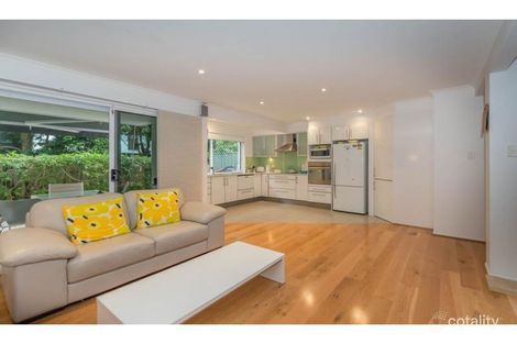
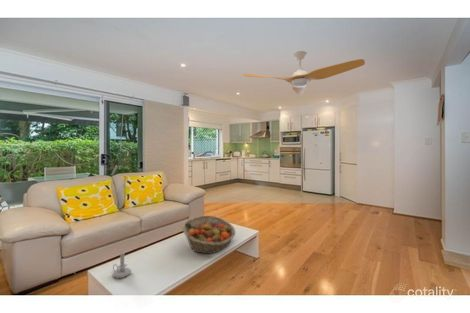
+ electric fan [242,50,366,97]
+ fruit basket [181,215,236,254]
+ candle holder [111,251,132,279]
